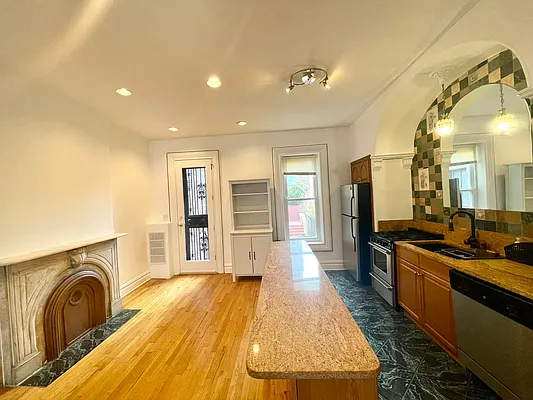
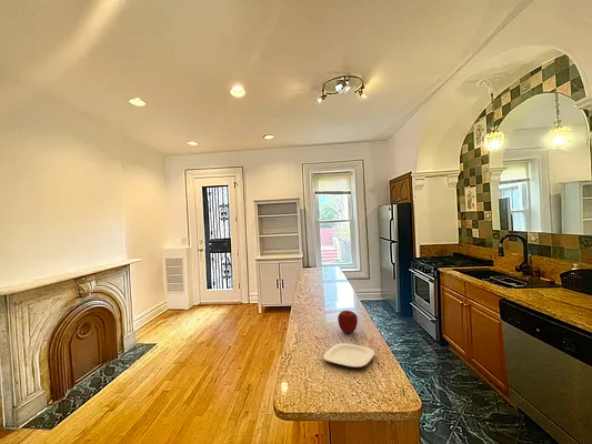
+ plate [322,342,375,369]
+ apple [337,310,359,334]
